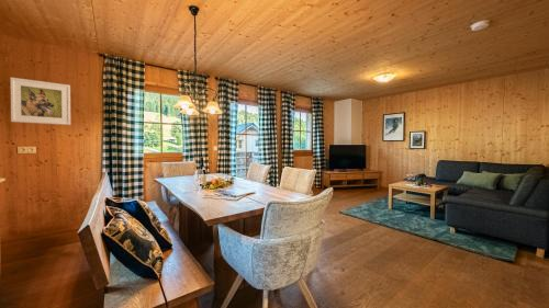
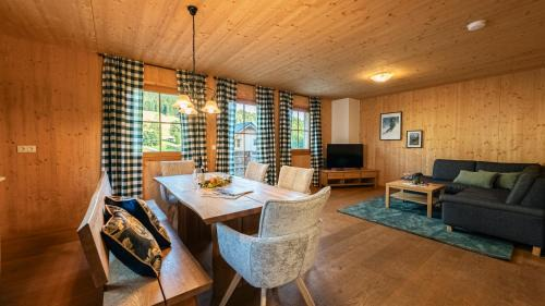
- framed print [9,77,71,126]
